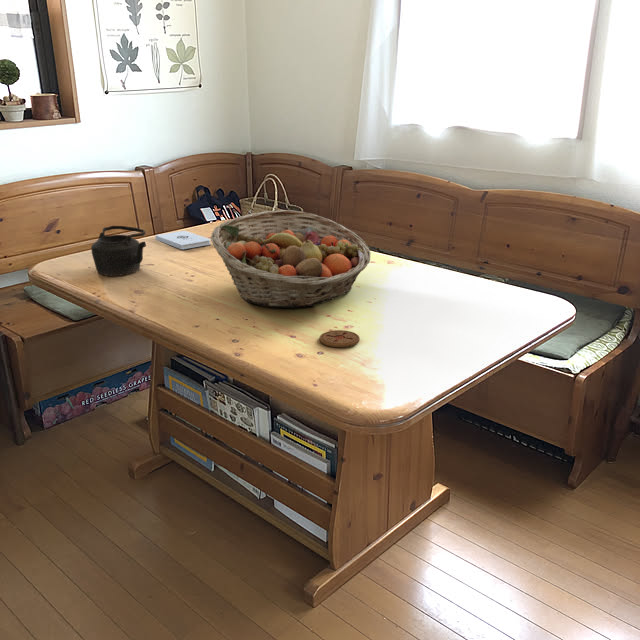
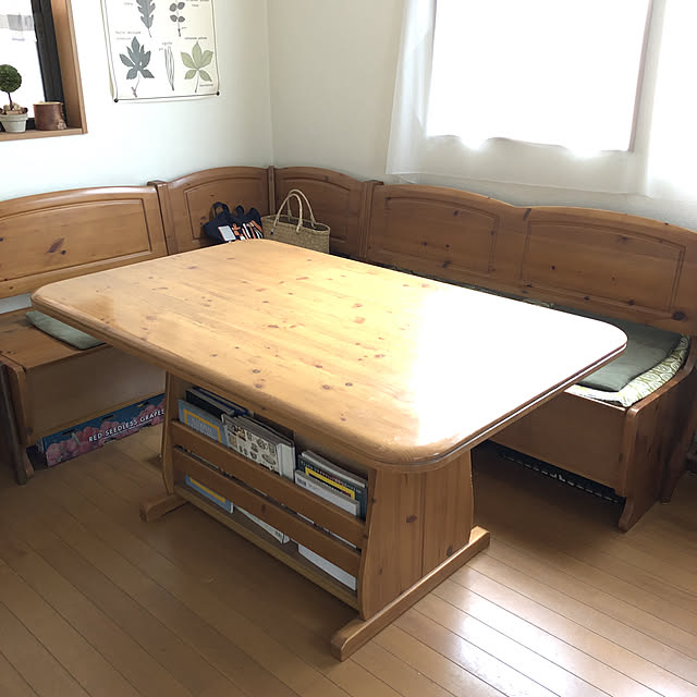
- teapot [90,225,147,277]
- notepad [154,230,212,250]
- coaster [318,329,361,348]
- fruit basket [210,209,372,309]
